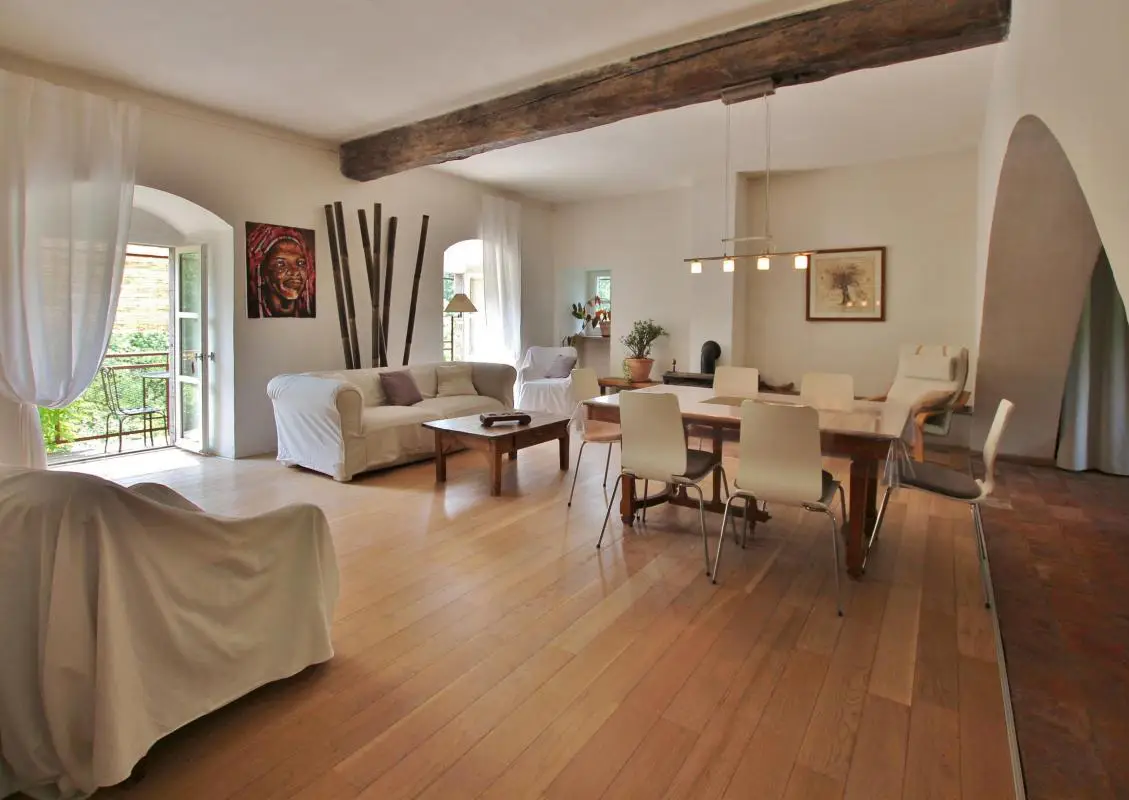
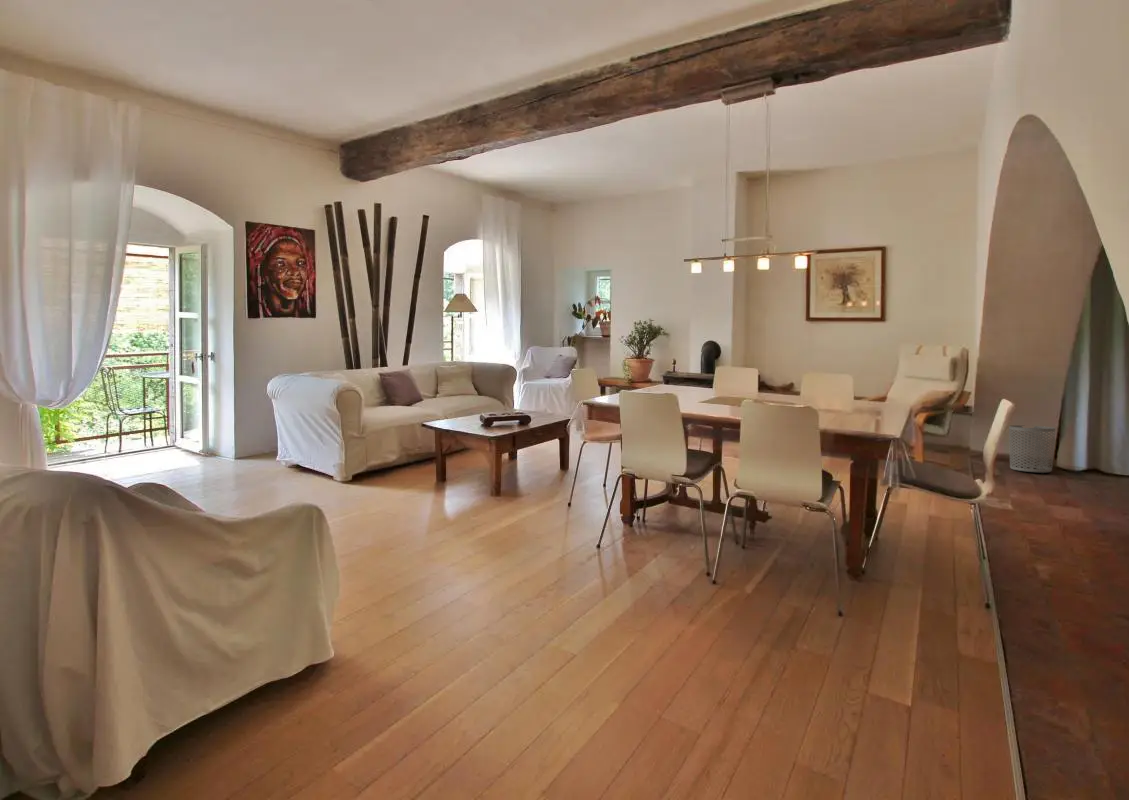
+ waste bin [1008,424,1057,474]
